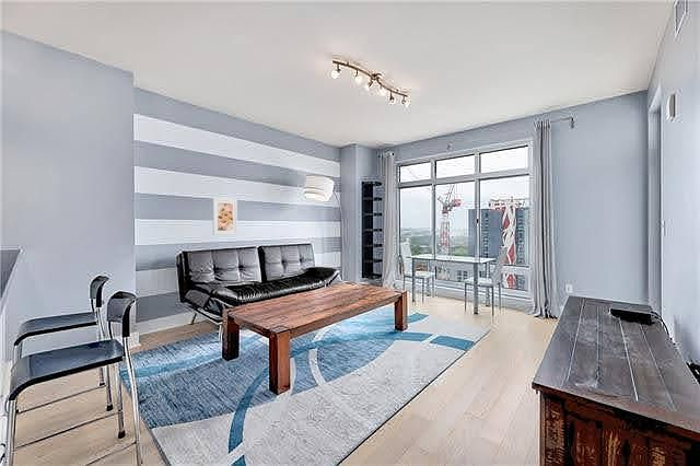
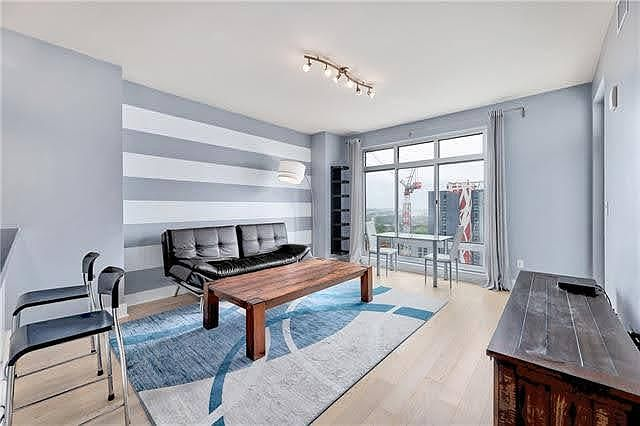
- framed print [211,197,238,236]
